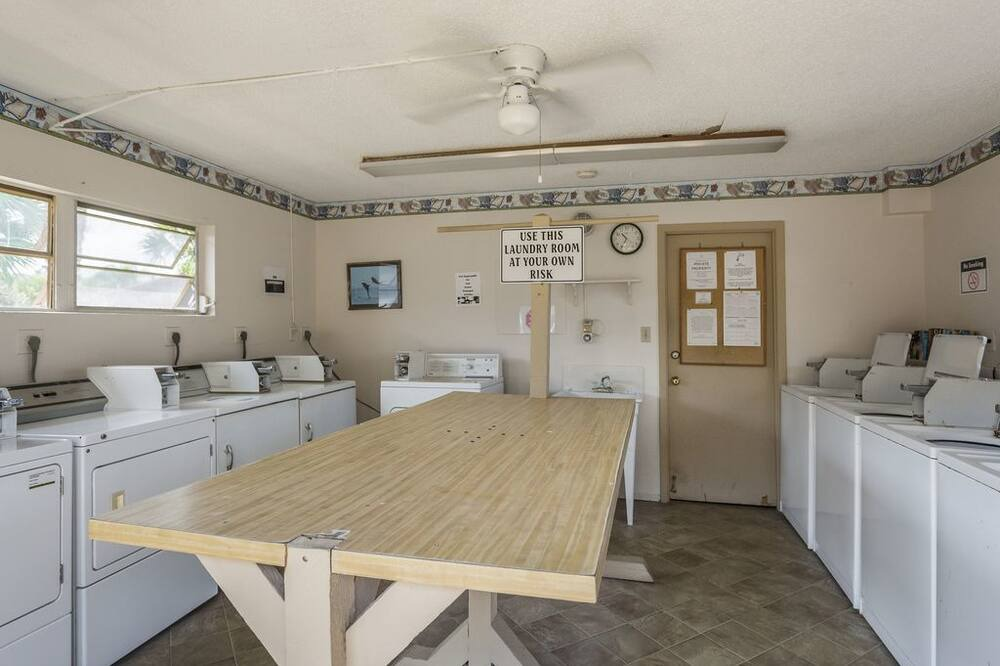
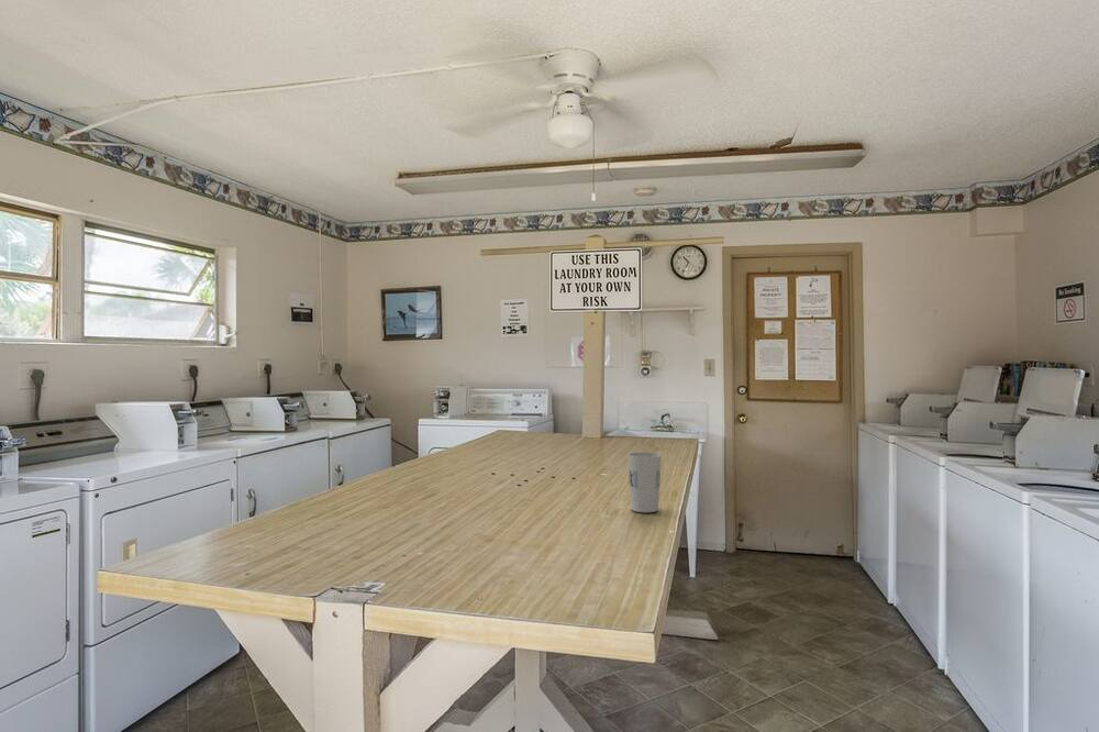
+ cup [626,452,663,513]
